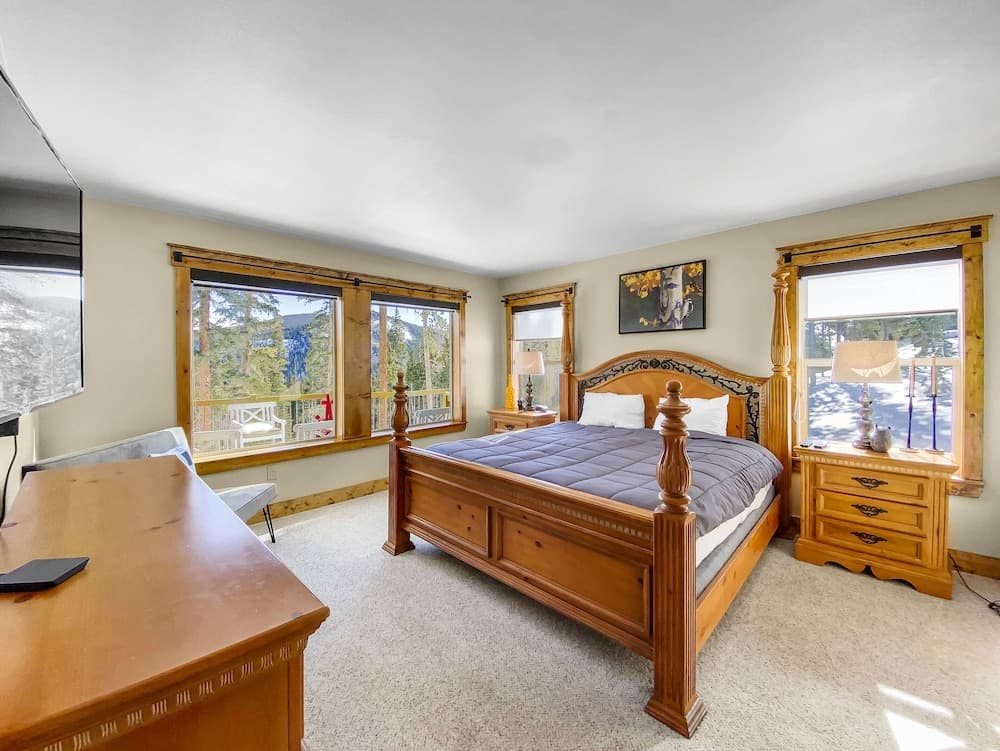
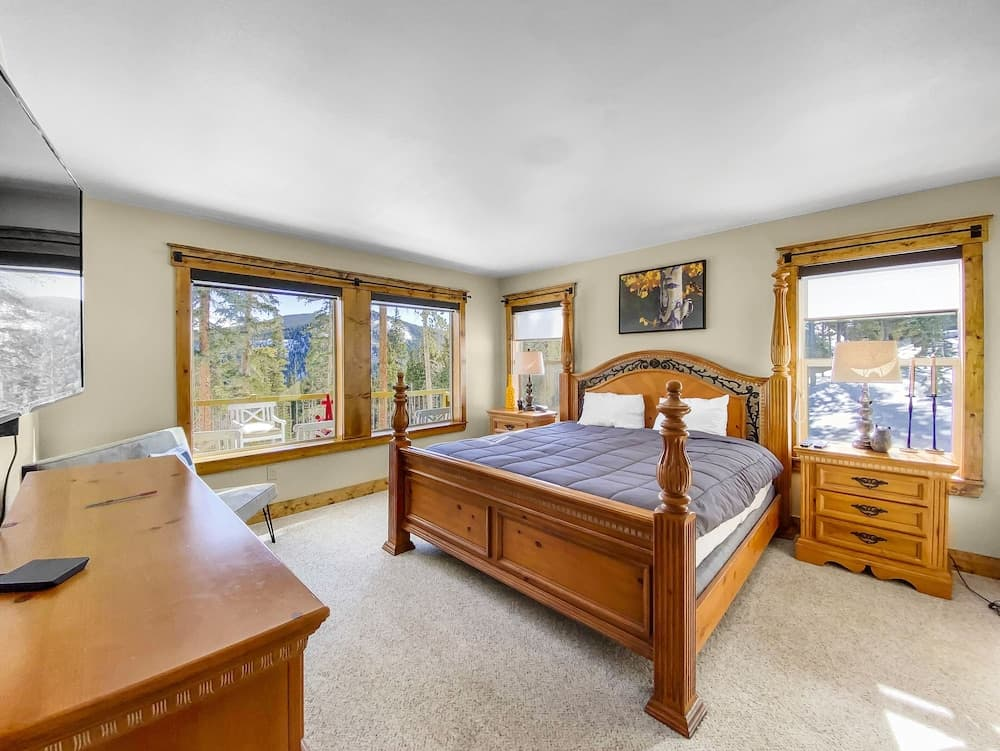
+ pen [85,490,158,508]
